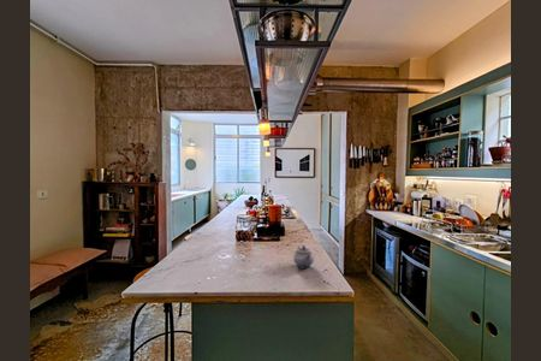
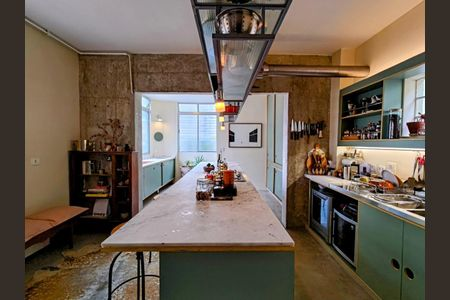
- teapot [292,244,315,268]
